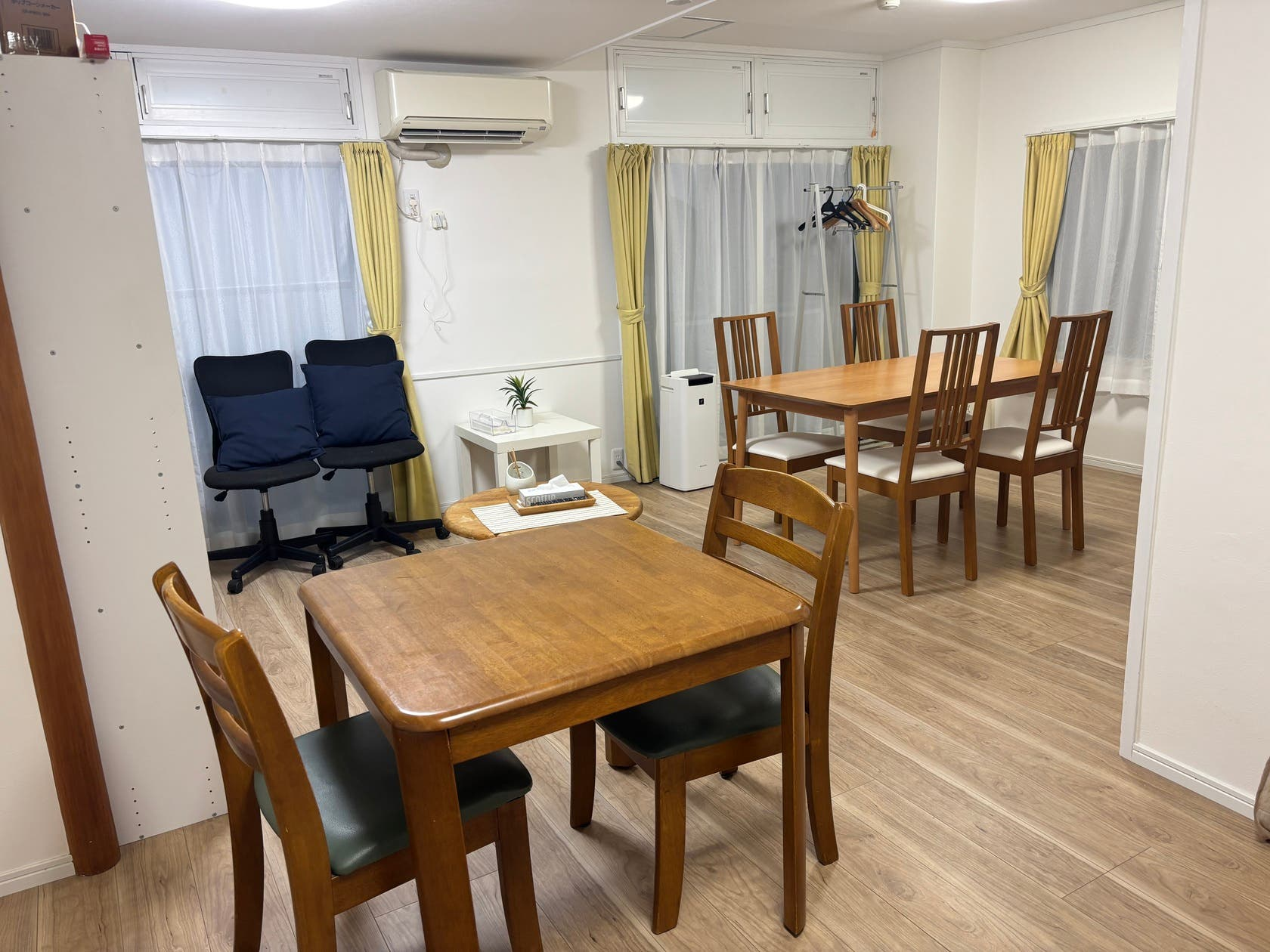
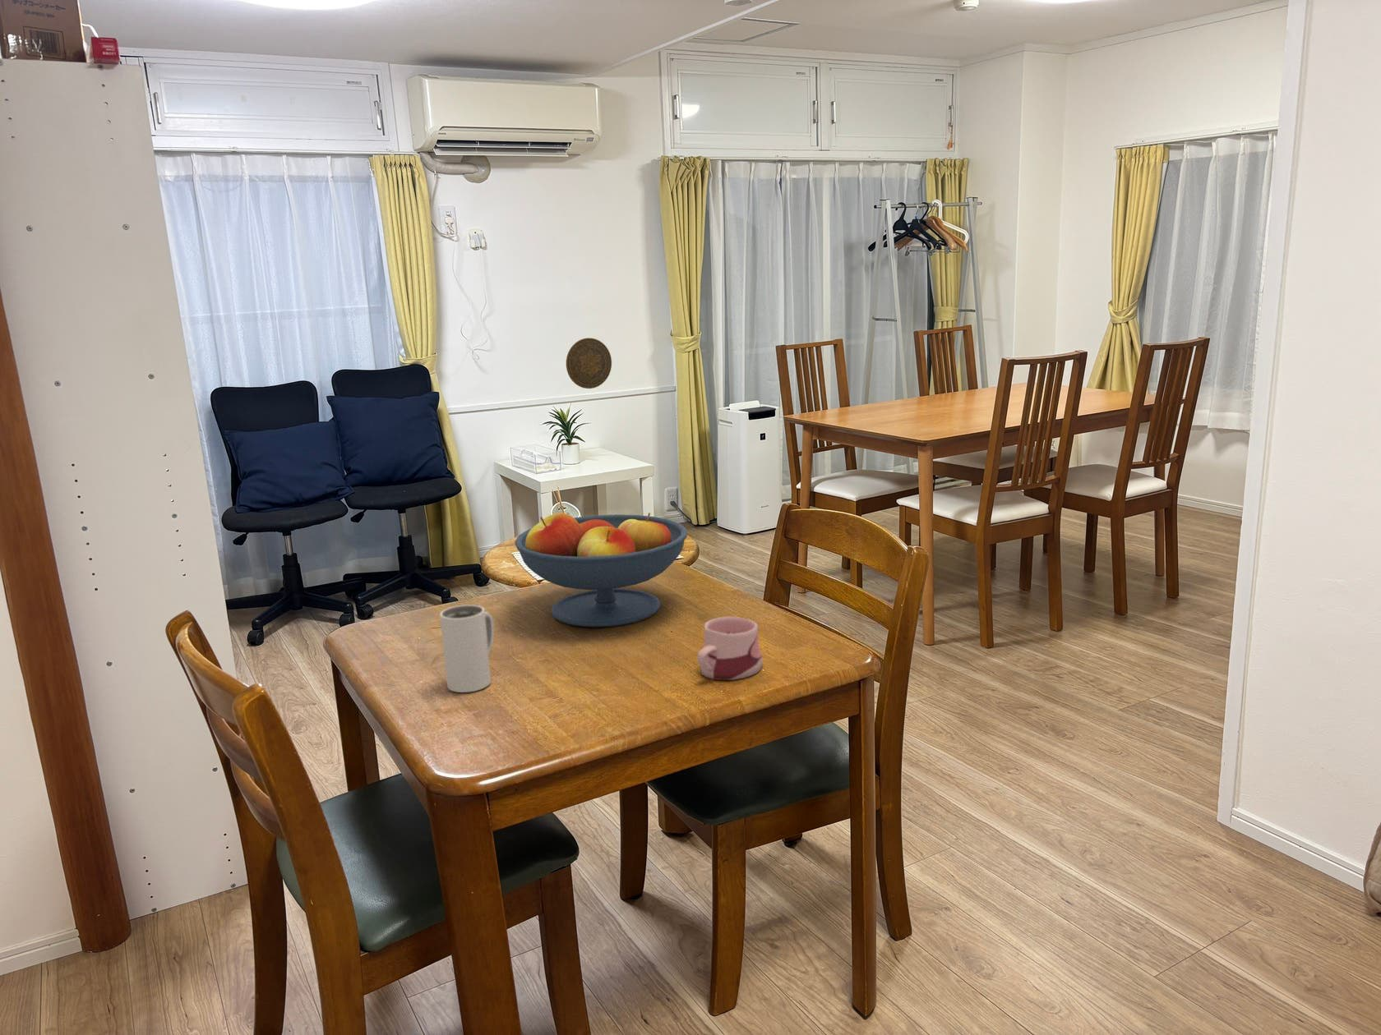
+ decorative plate [565,337,612,389]
+ fruit bowl [513,512,688,627]
+ mug [696,616,763,681]
+ mug [439,603,495,694]
